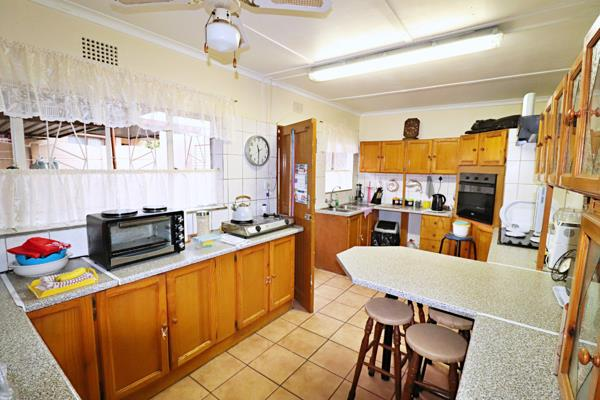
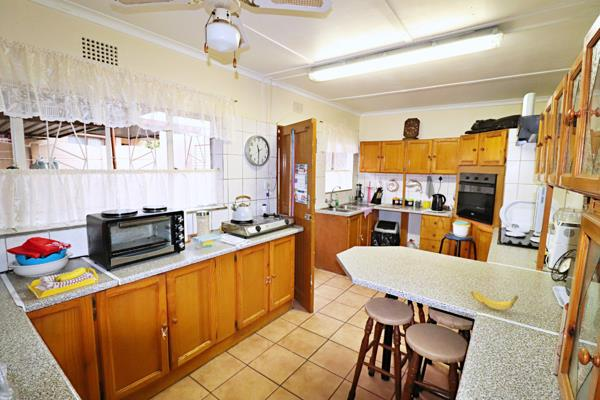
+ banana [470,290,519,311]
